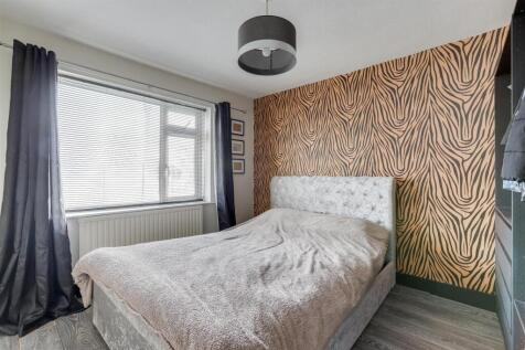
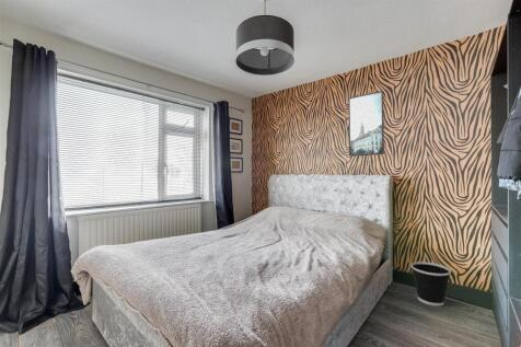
+ wastebasket [410,261,452,306]
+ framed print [347,90,385,158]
